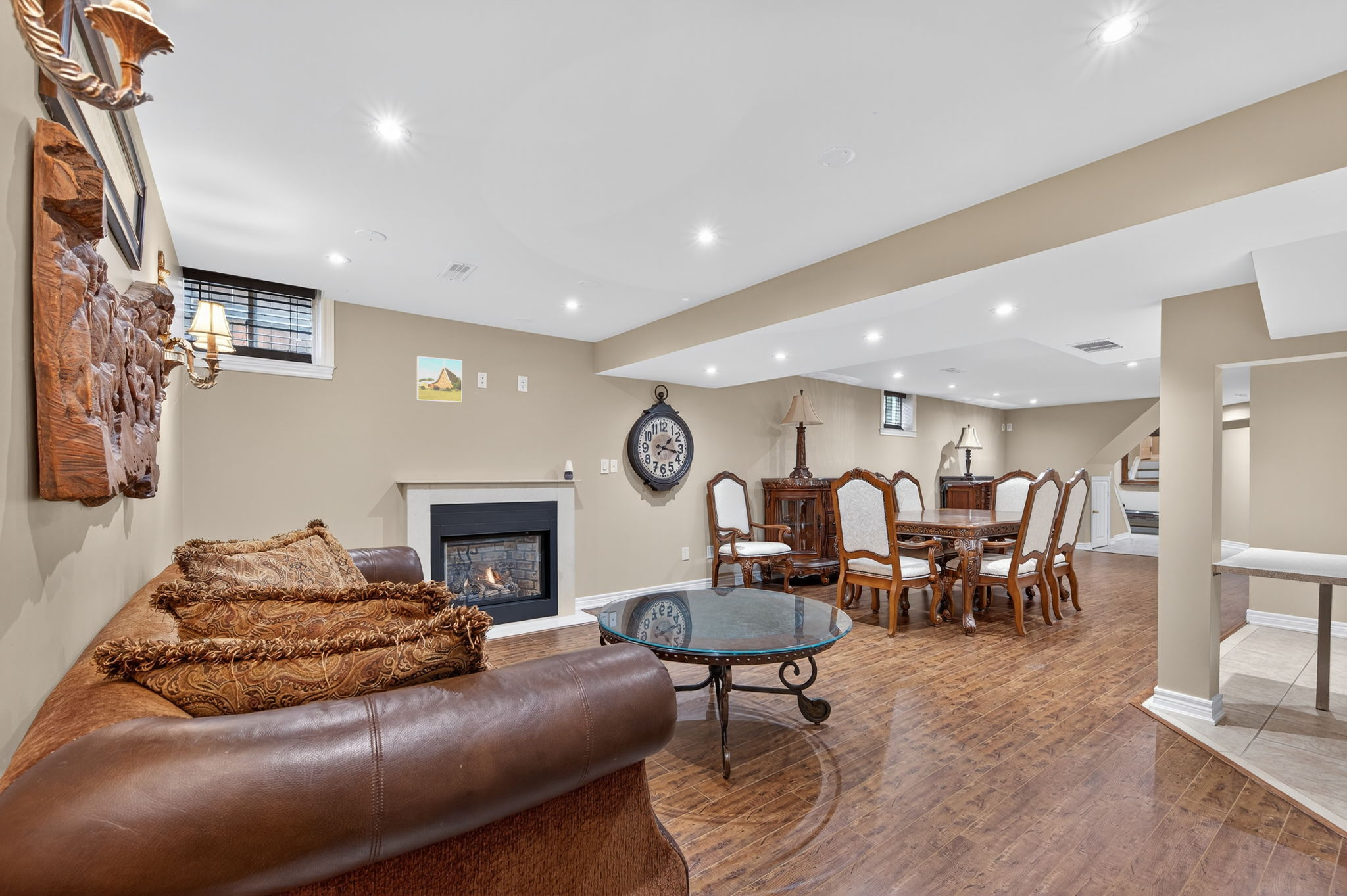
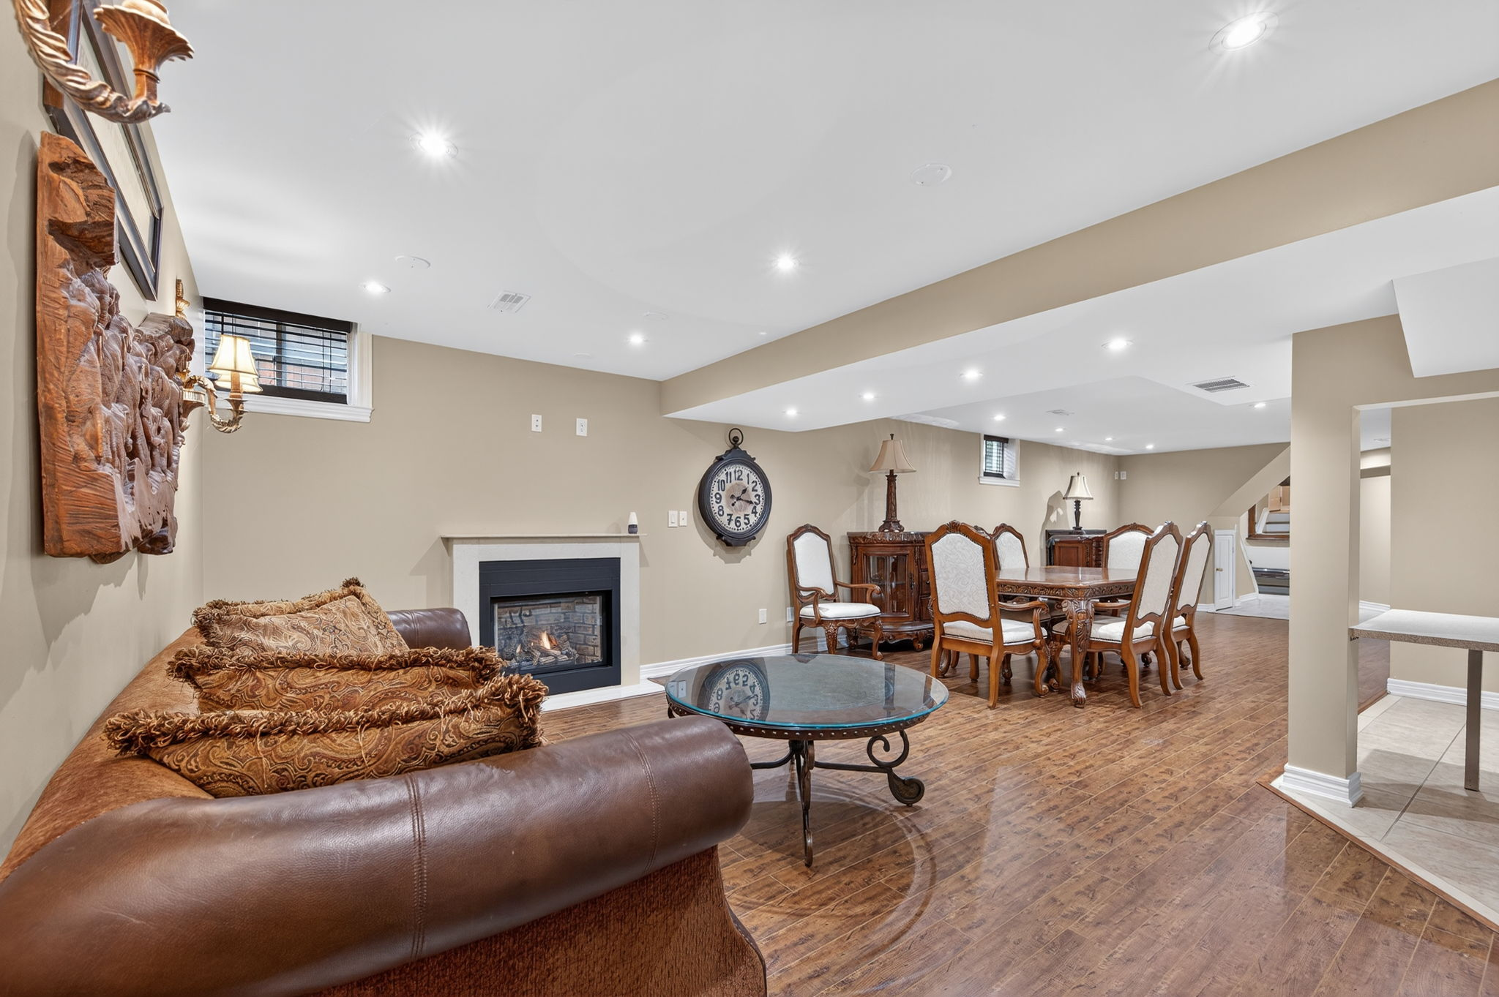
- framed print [416,356,463,403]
